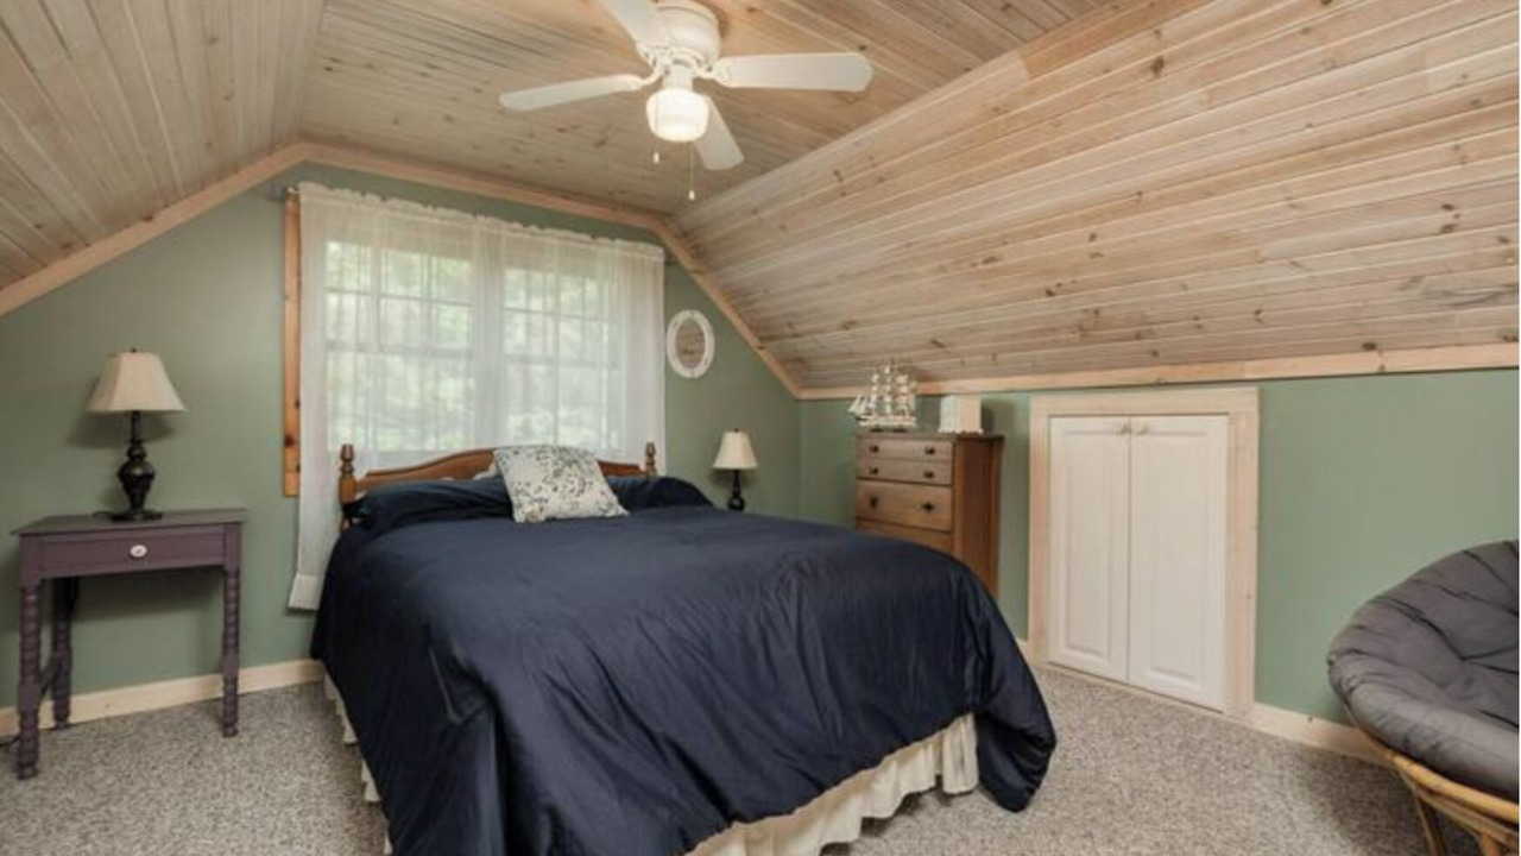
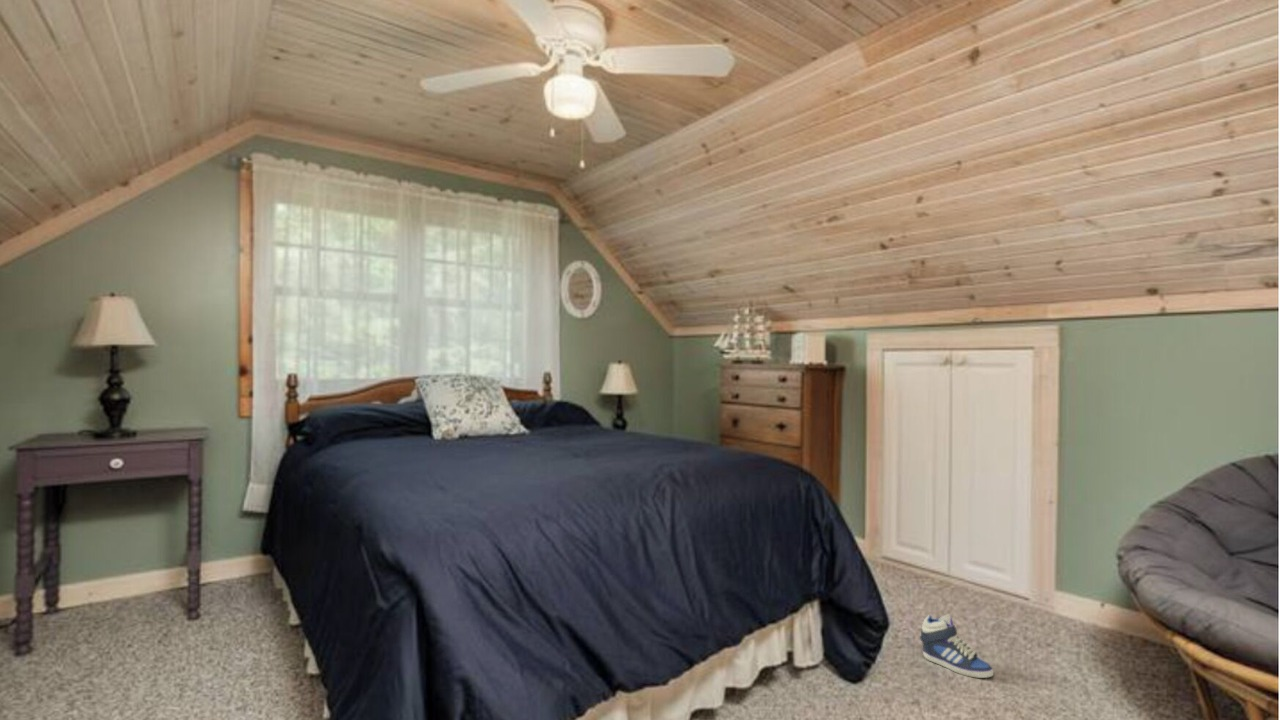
+ sneaker [919,613,994,679]
